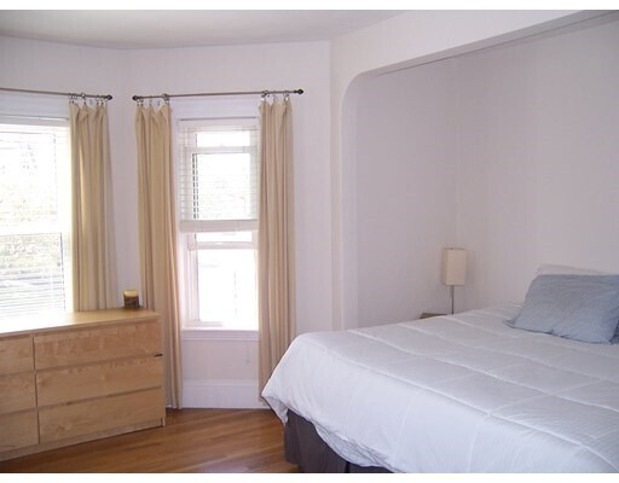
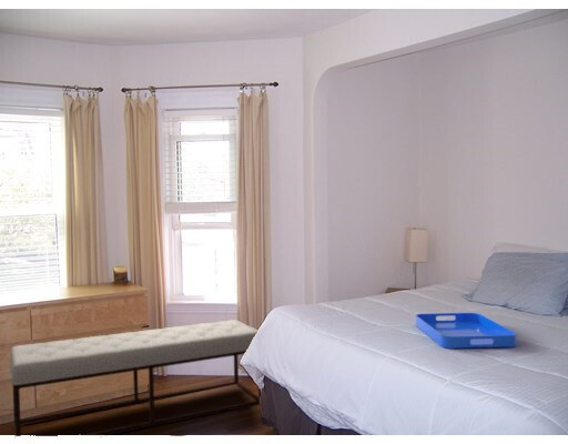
+ bench [8,319,262,437]
+ serving tray [415,312,517,350]
